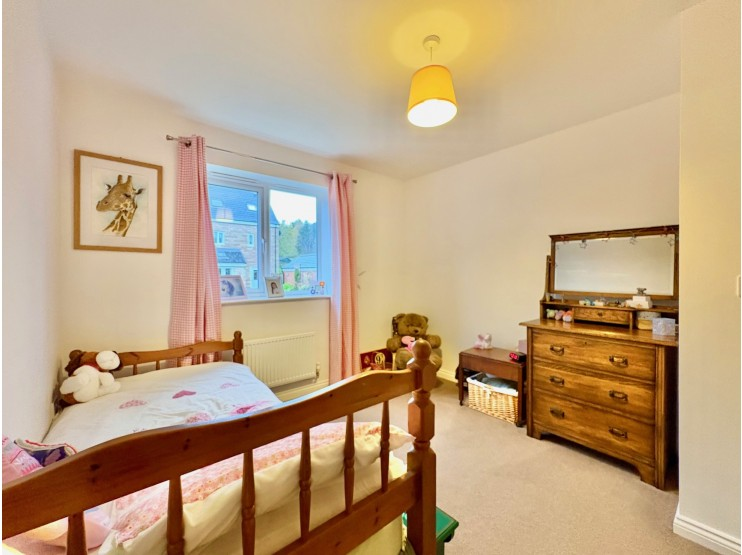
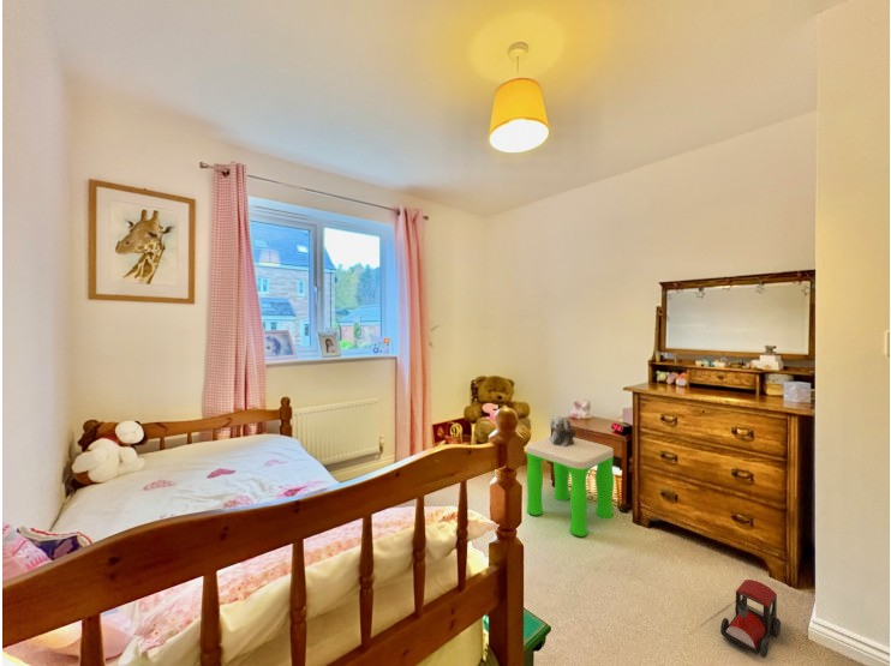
+ toy train [719,578,782,660]
+ stool [526,436,615,538]
+ plush toy [549,415,576,446]
